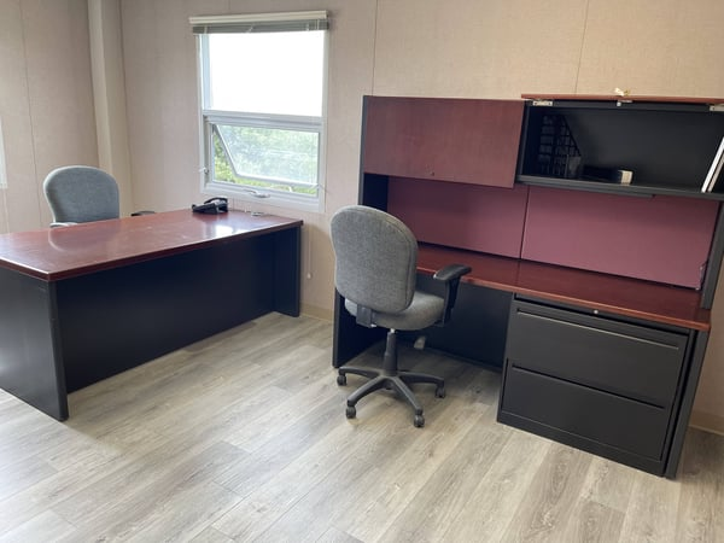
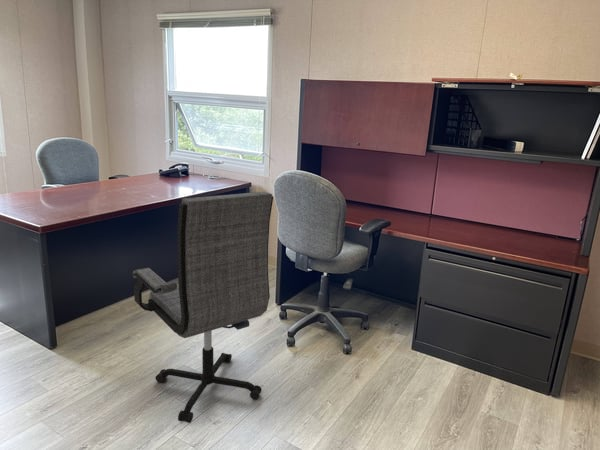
+ office chair [131,191,274,424]
